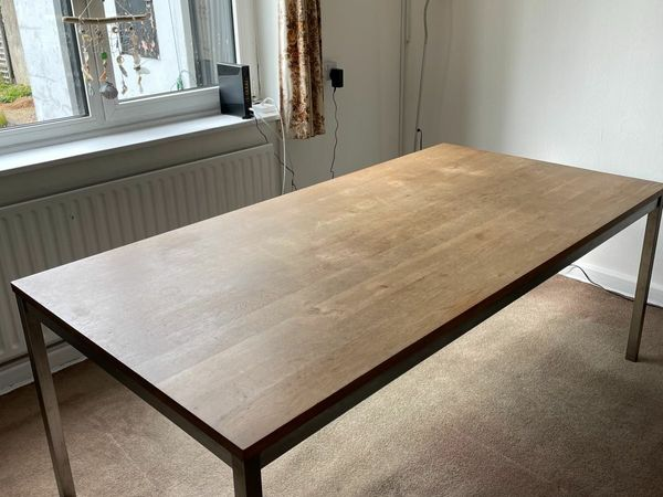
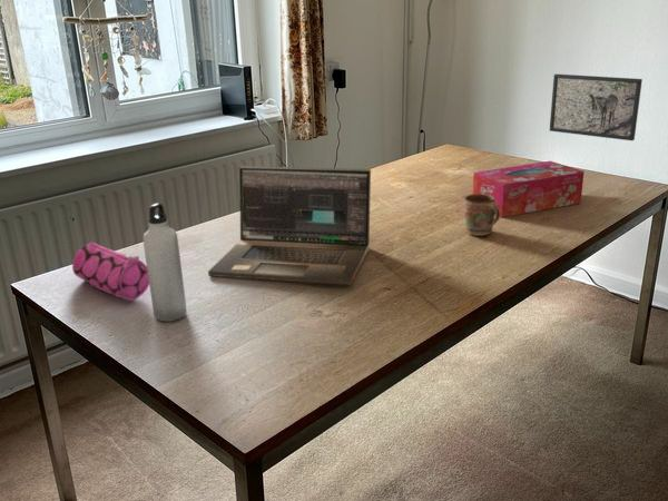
+ tissue box [472,160,586,218]
+ laptop [207,165,372,286]
+ mug [462,194,500,237]
+ pencil case [71,242,150,302]
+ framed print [549,73,644,141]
+ water bottle [143,203,188,323]
